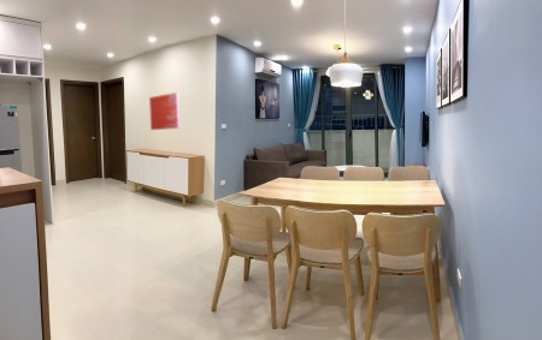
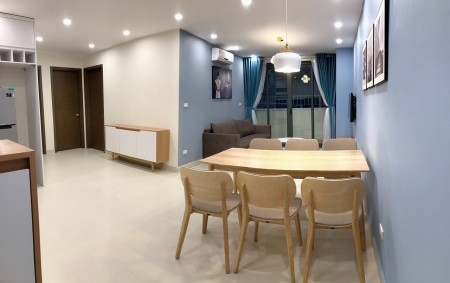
- wall art [148,91,181,131]
